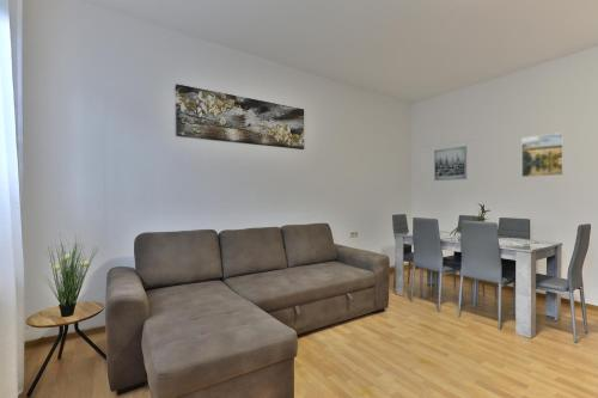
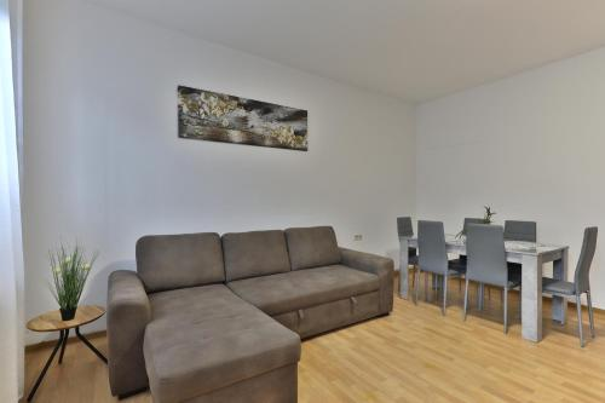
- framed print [520,131,565,178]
- wall art [433,145,468,182]
